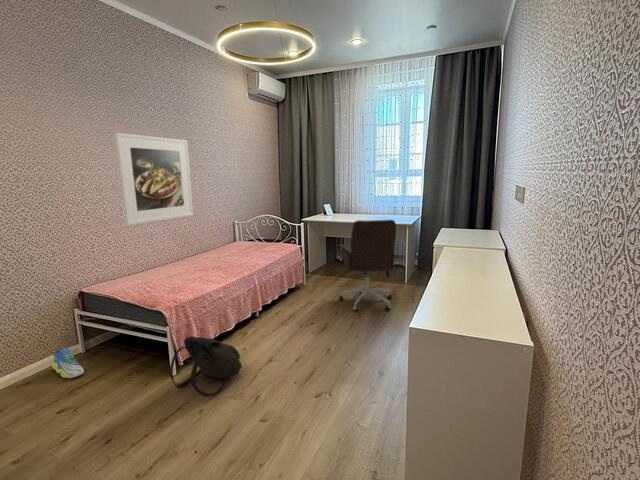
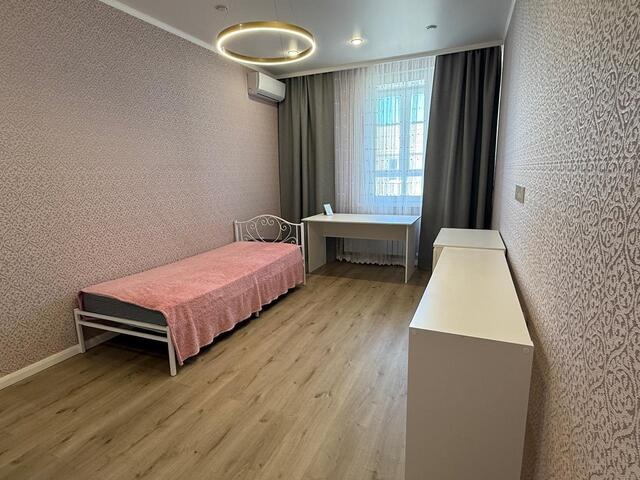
- sneaker [51,347,85,379]
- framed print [114,132,194,226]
- backpack [169,335,243,398]
- office chair [338,219,397,312]
